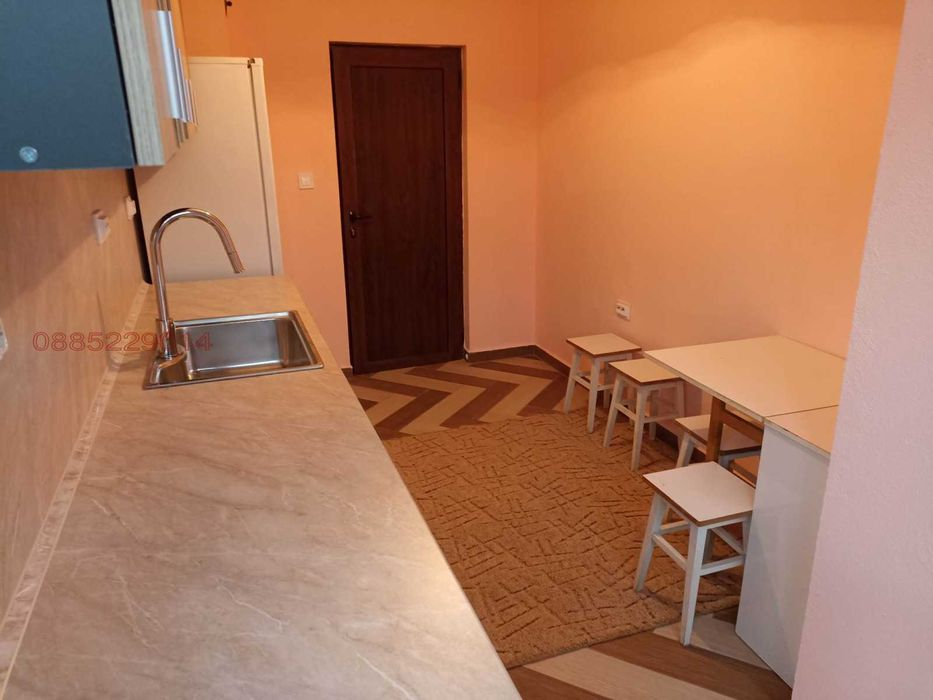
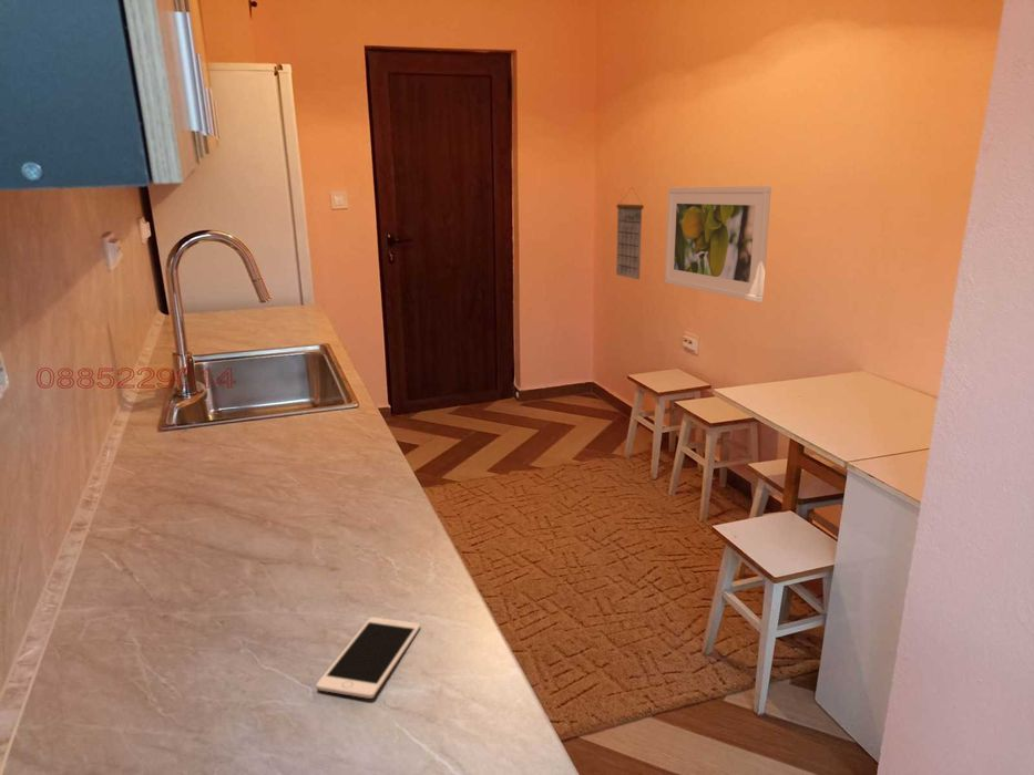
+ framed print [664,185,772,303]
+ calendar [615,188,645,281]
+ cell phone [315,617,421,700]
